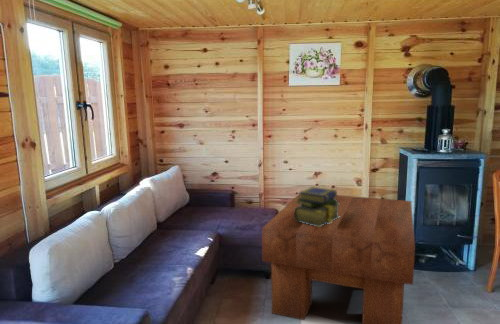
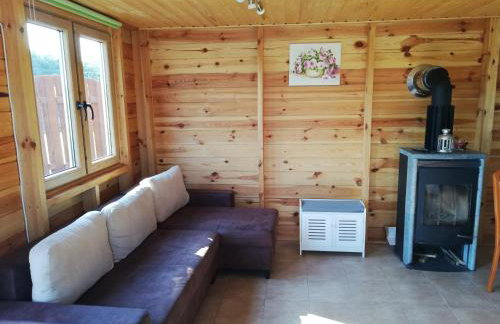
- stack of books [294,186,340,227]
- coffee table [261,193,416,324]
